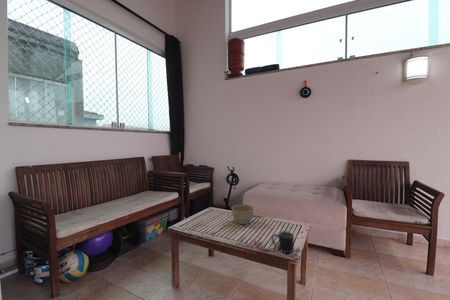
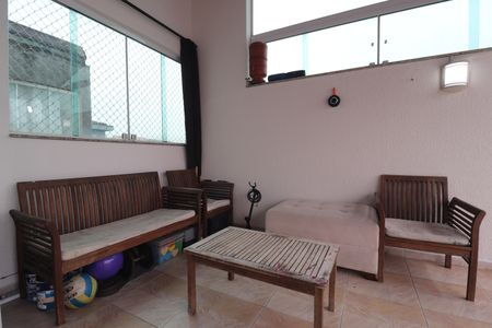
- mug [271,230,295,254]
- planter bowl [231,203,255,225]
